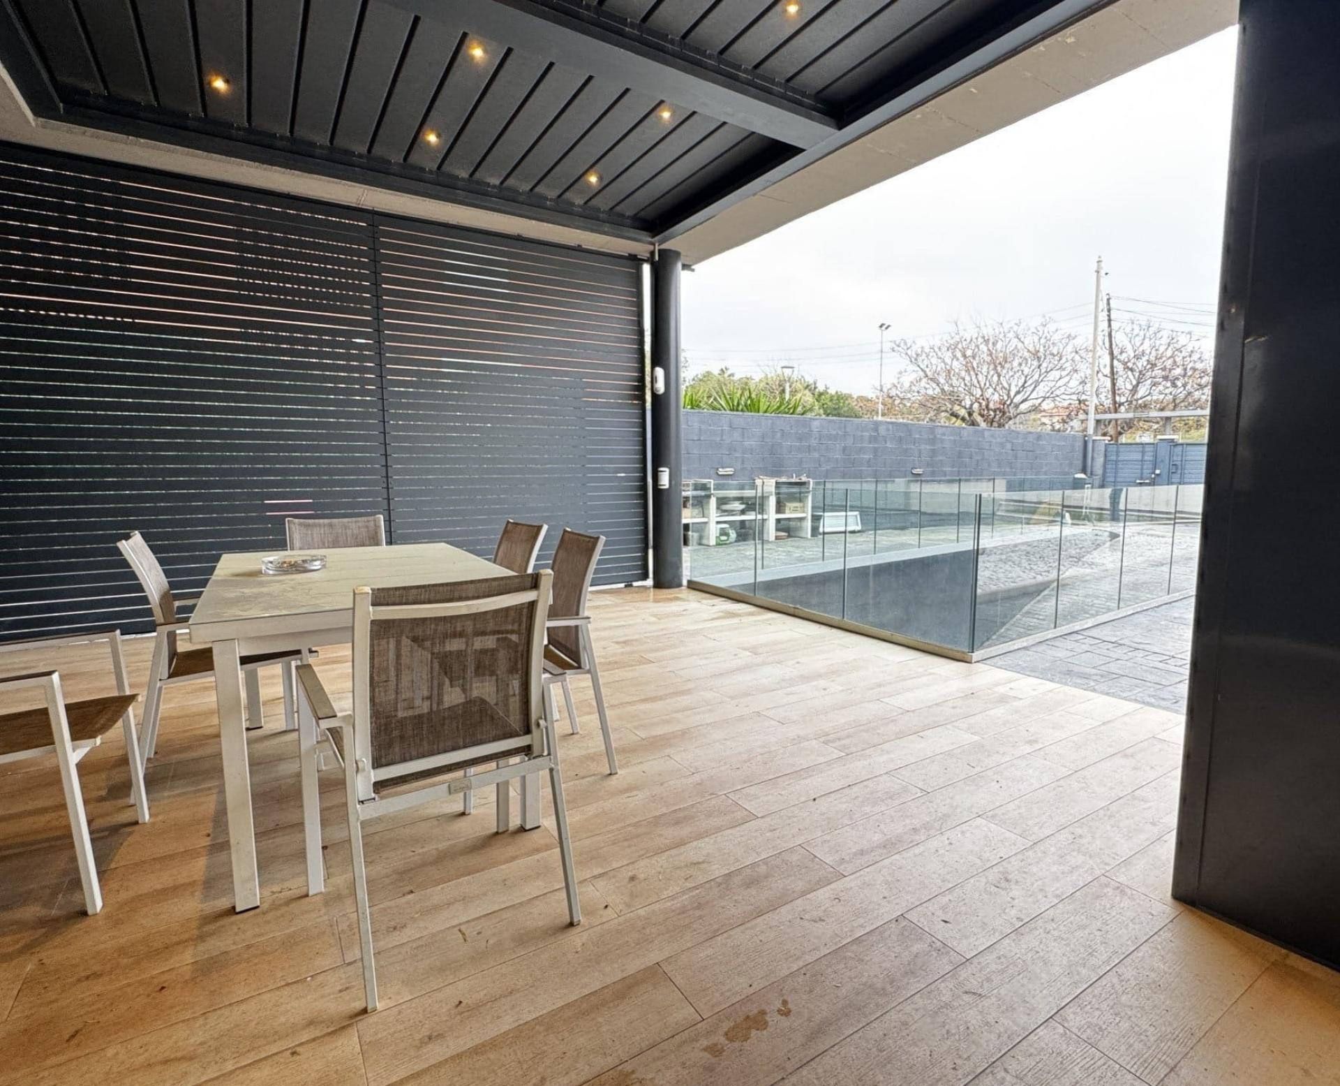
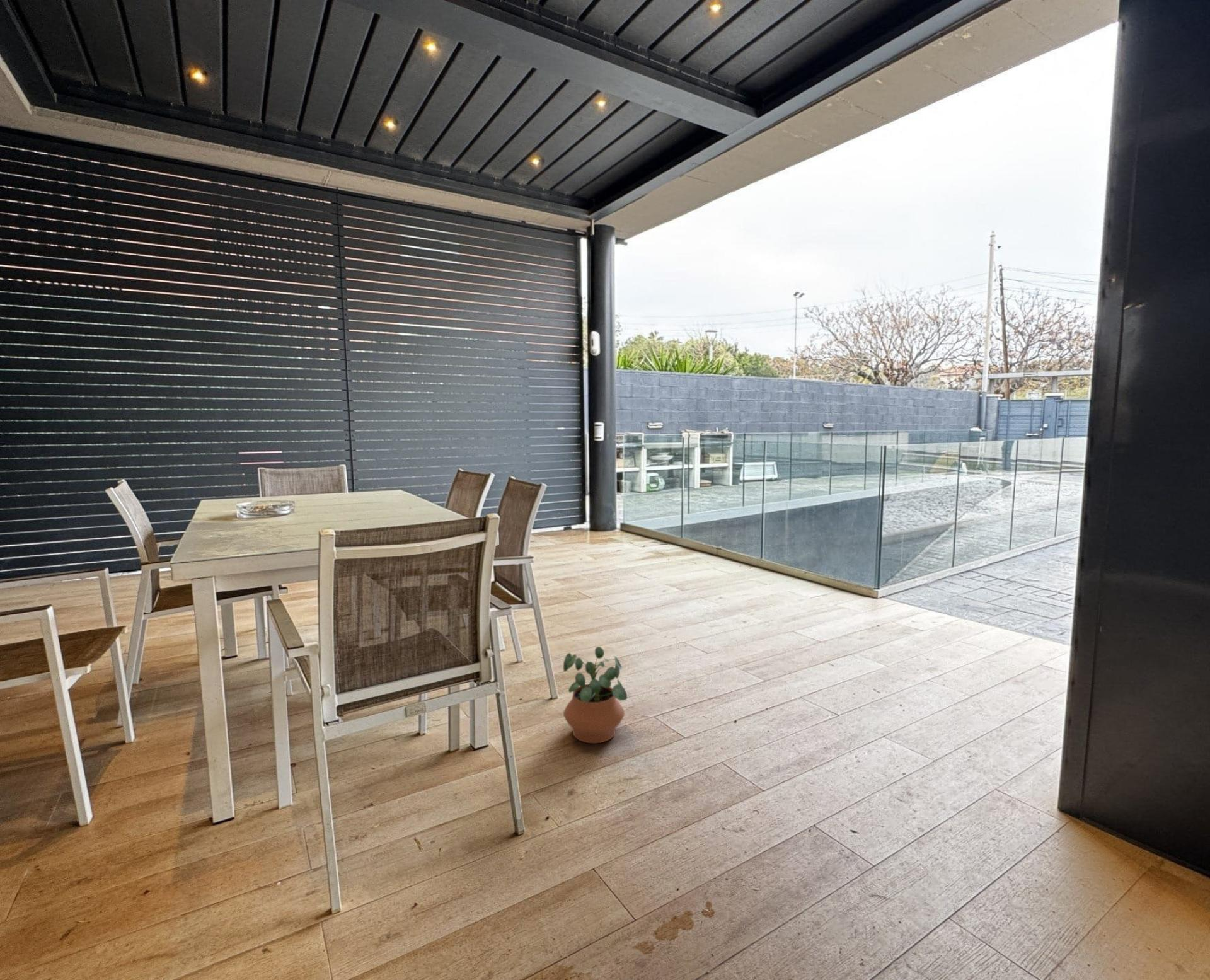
+ potted plant [563,646,628,744]
